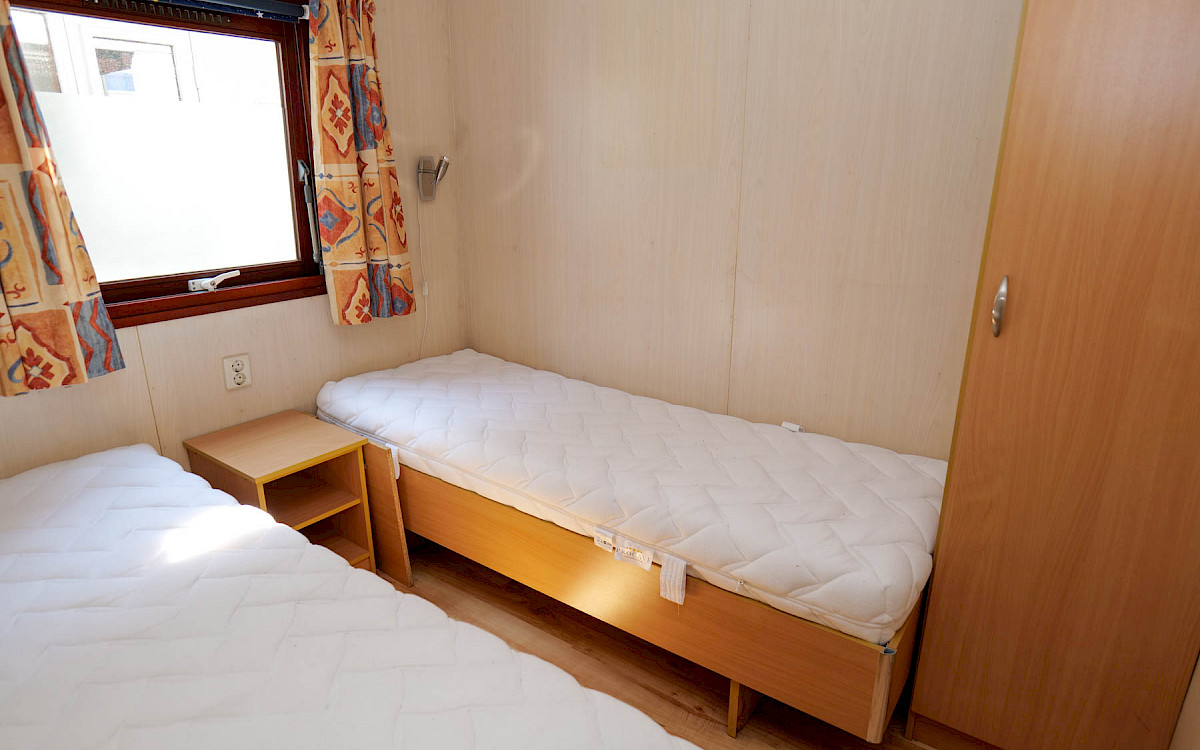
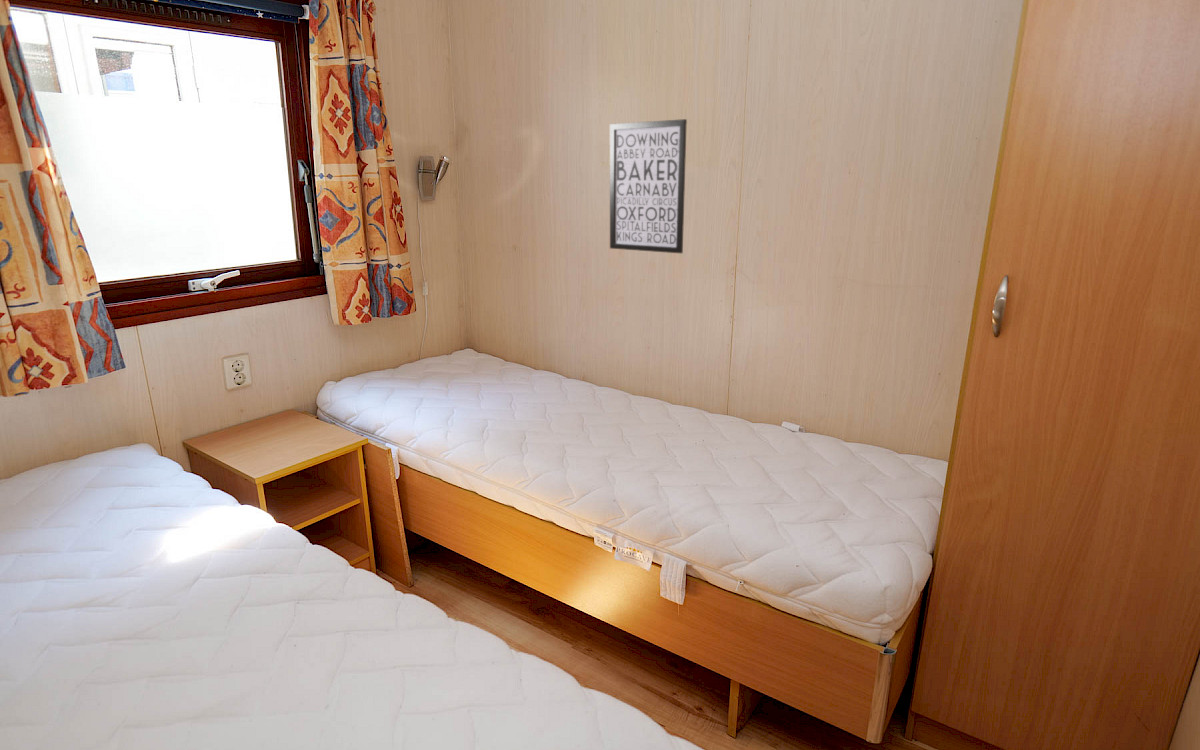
+ wall art [609,118,688,254]
